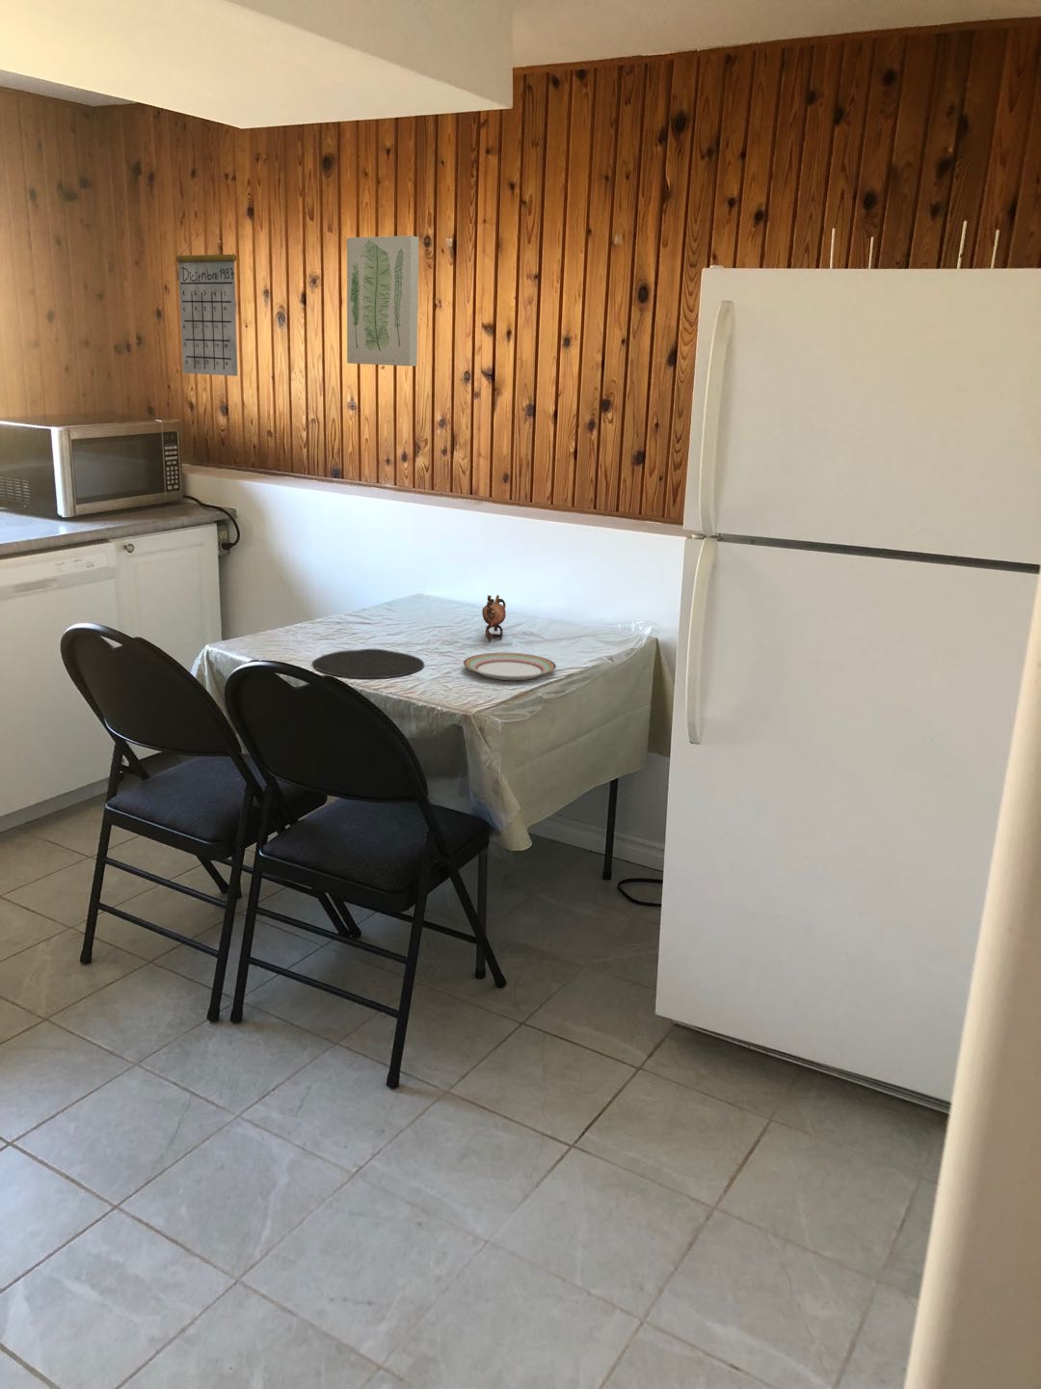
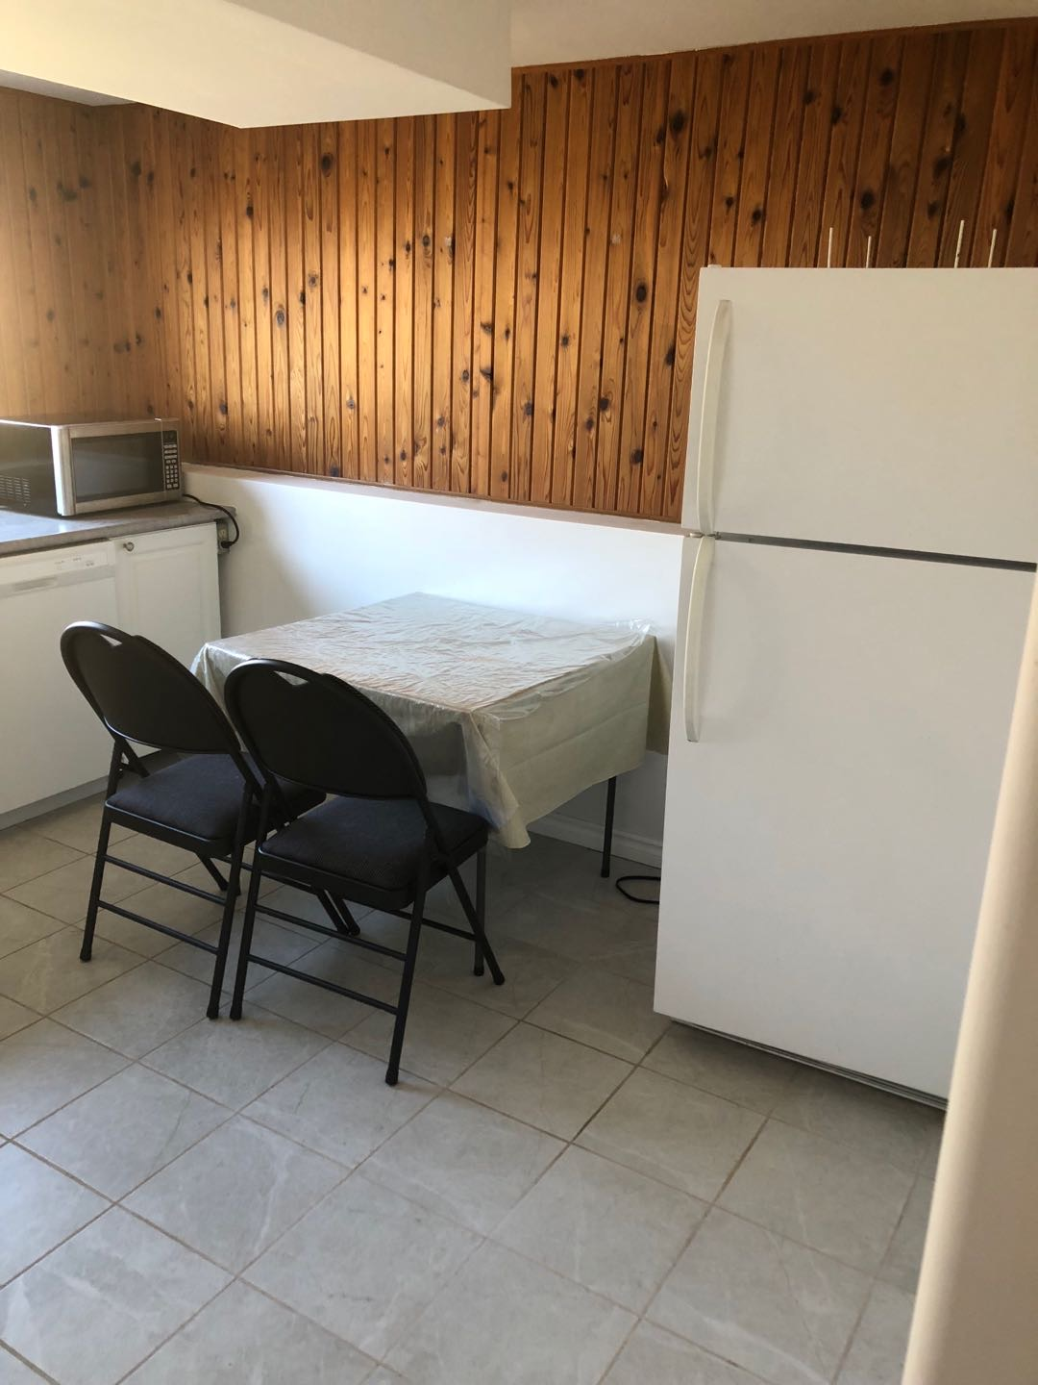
- calendar [175,230,238,377]
- wall art [346,234,419,367]
- plate [312,649,425,679]
- plate [463,652,557,681]
- teapot [481,594,507,643]
